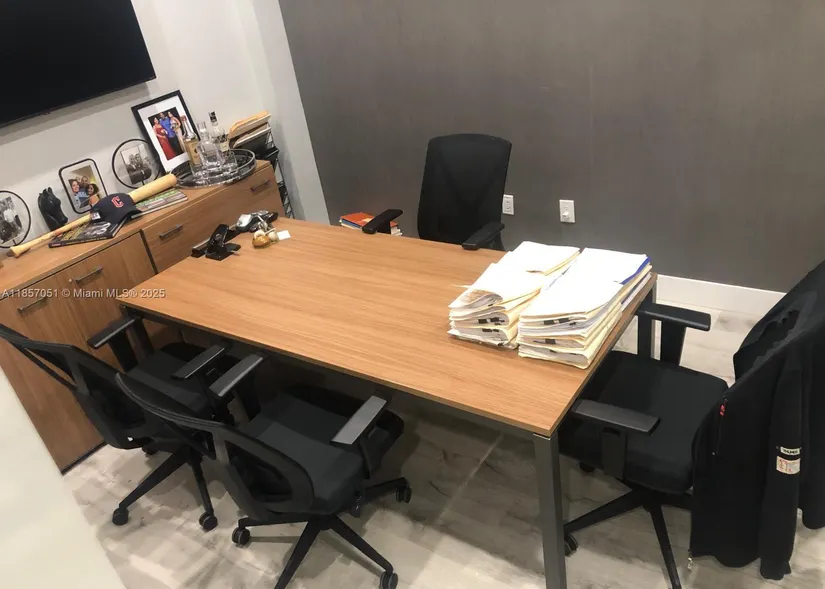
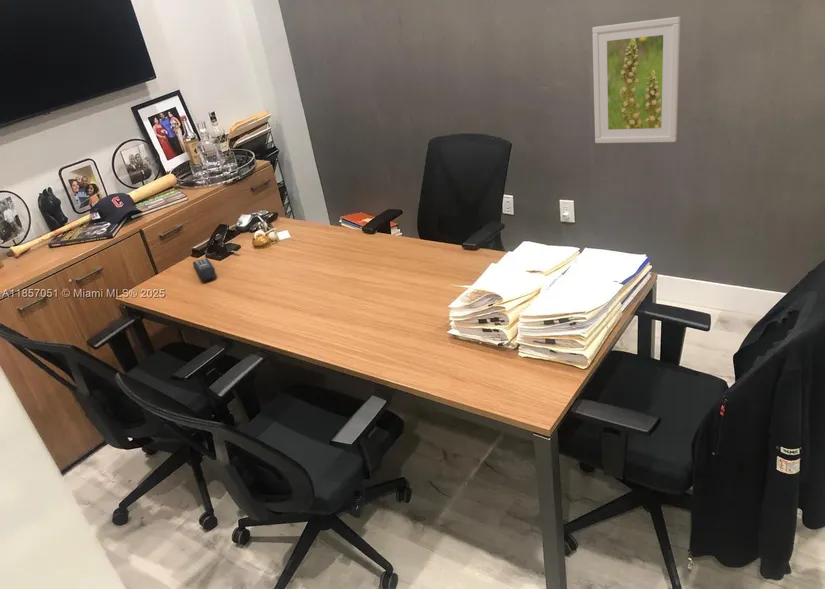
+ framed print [591,16,681,144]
+ remote control [192,257,216,282]
